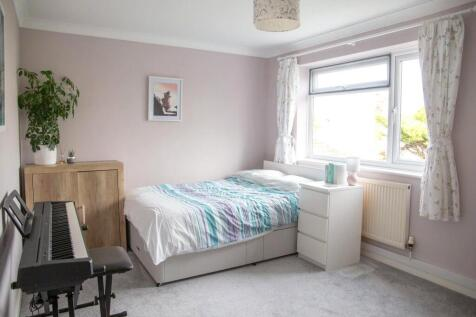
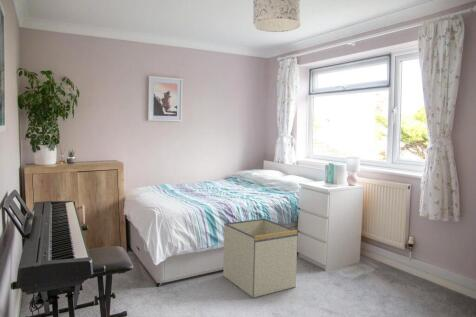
+ storage bin [222,218,299,298]
